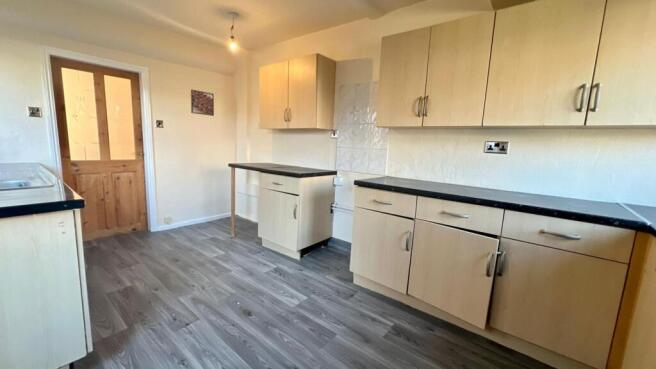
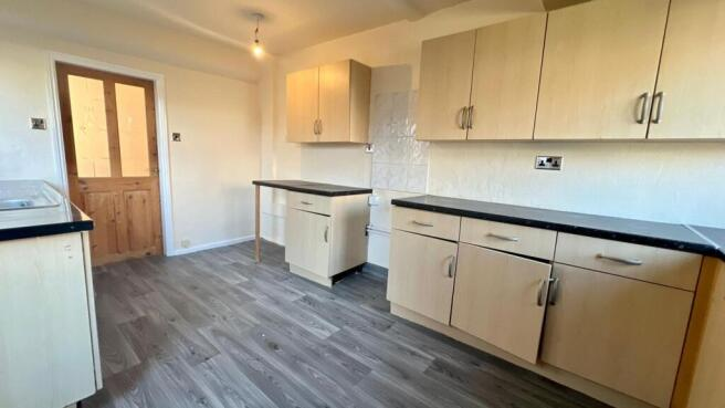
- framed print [190,88,215,117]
